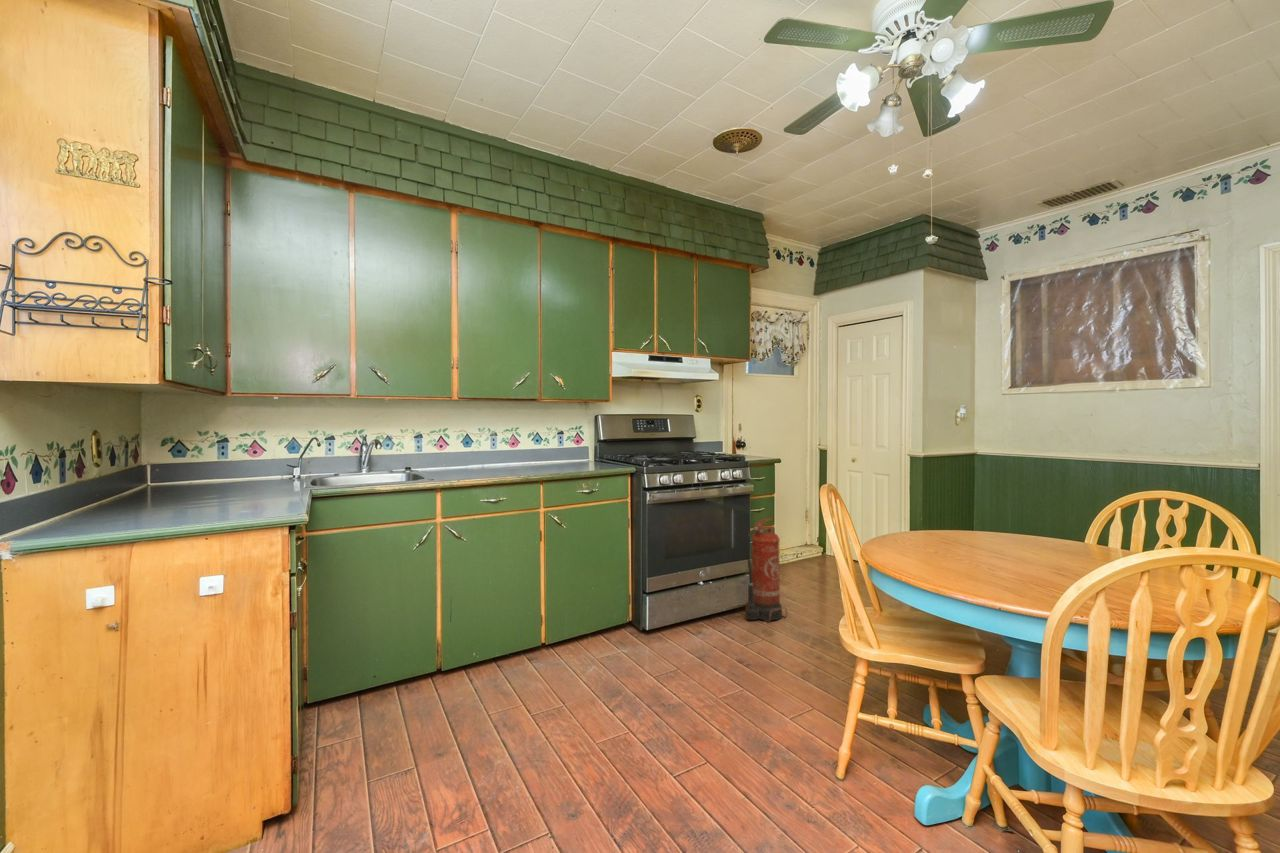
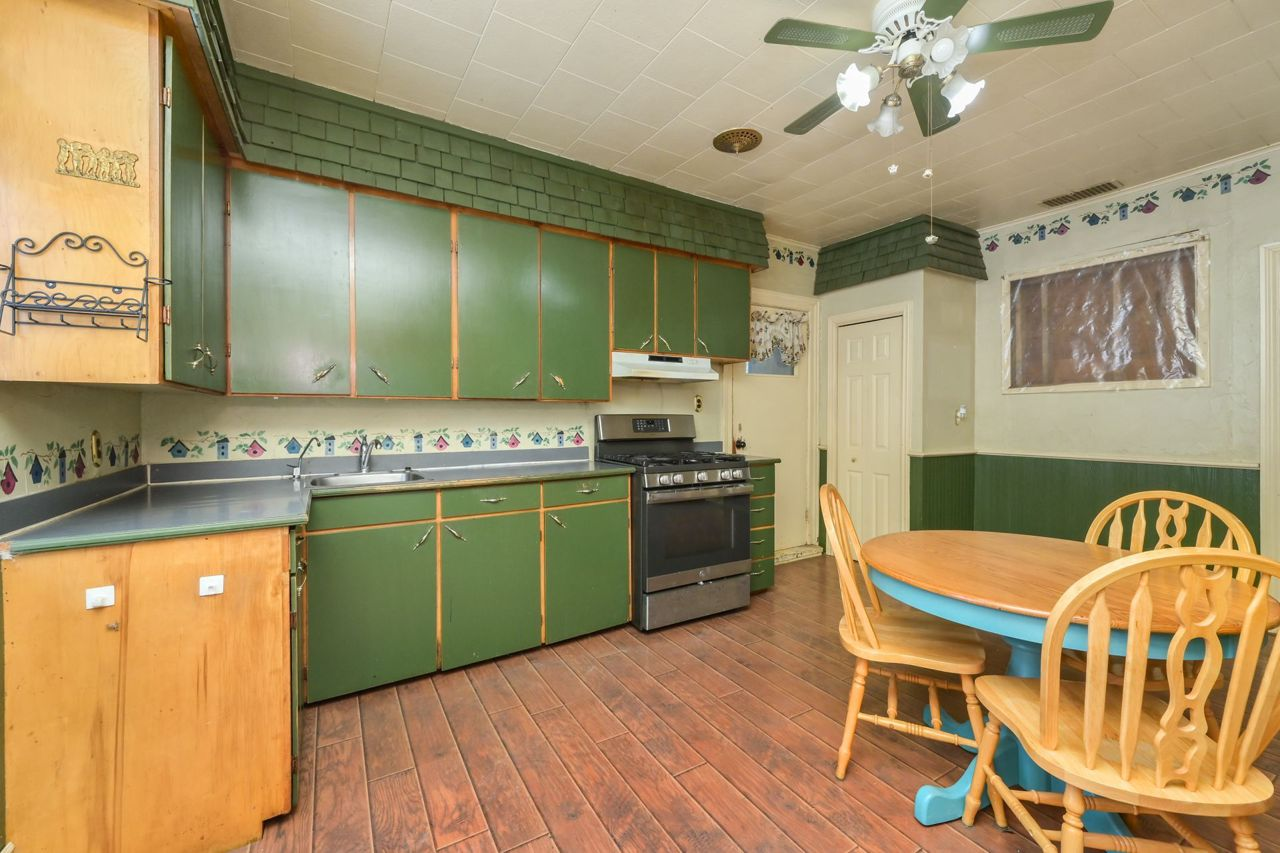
- fire extinguisher [745,517,788,623]
